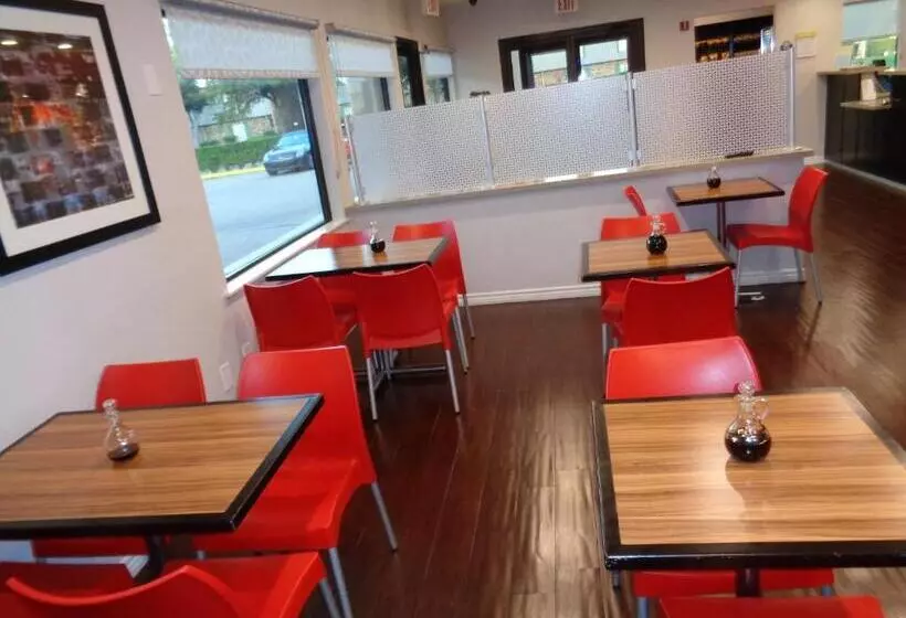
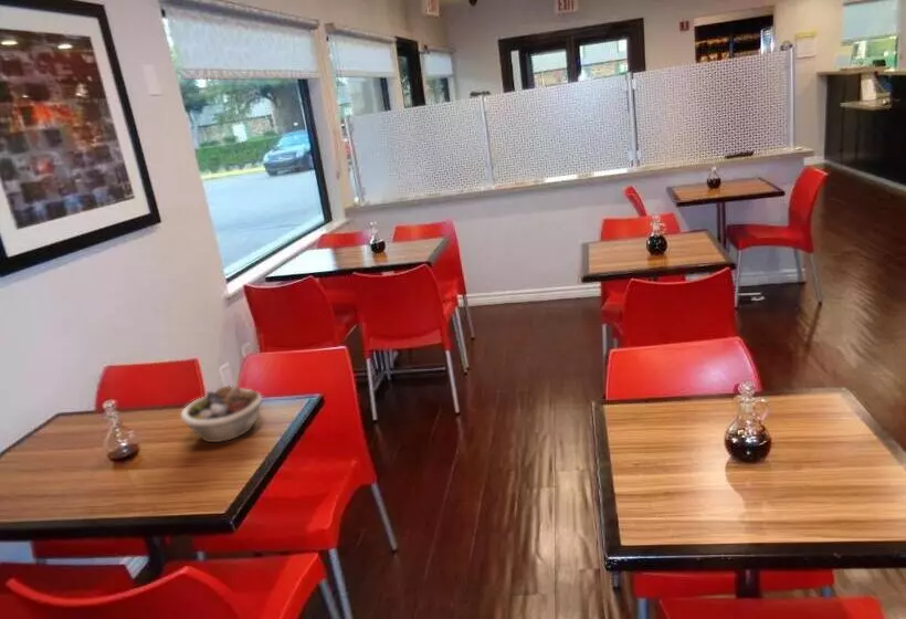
+ succulent planter [180,385,263,443]
